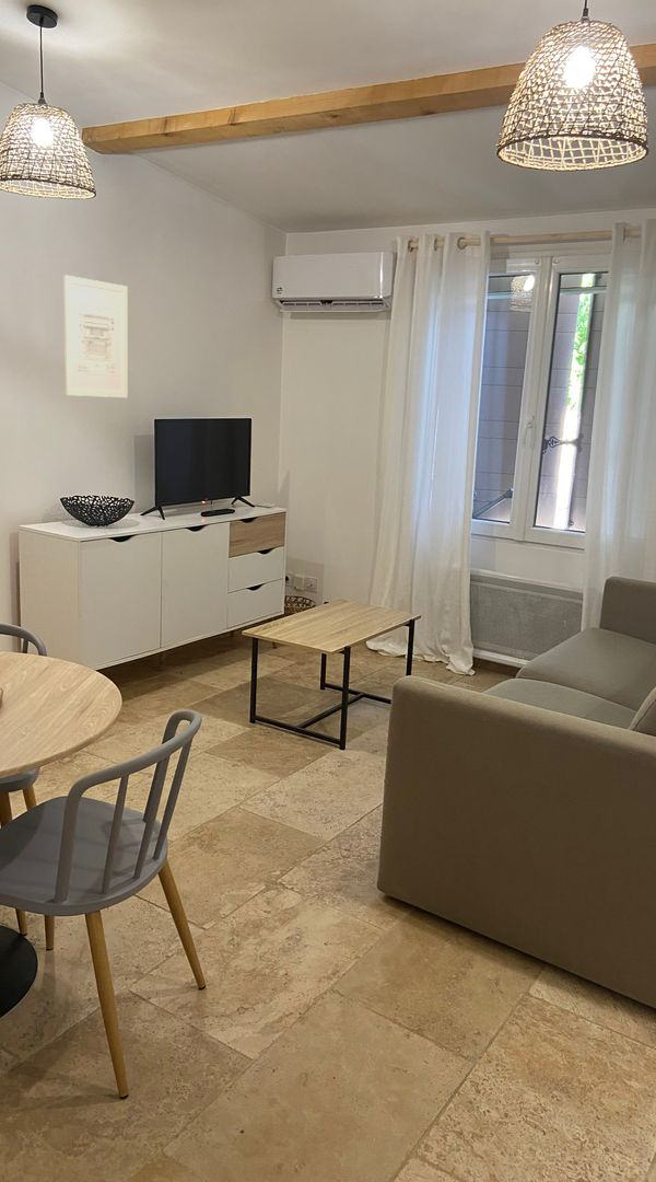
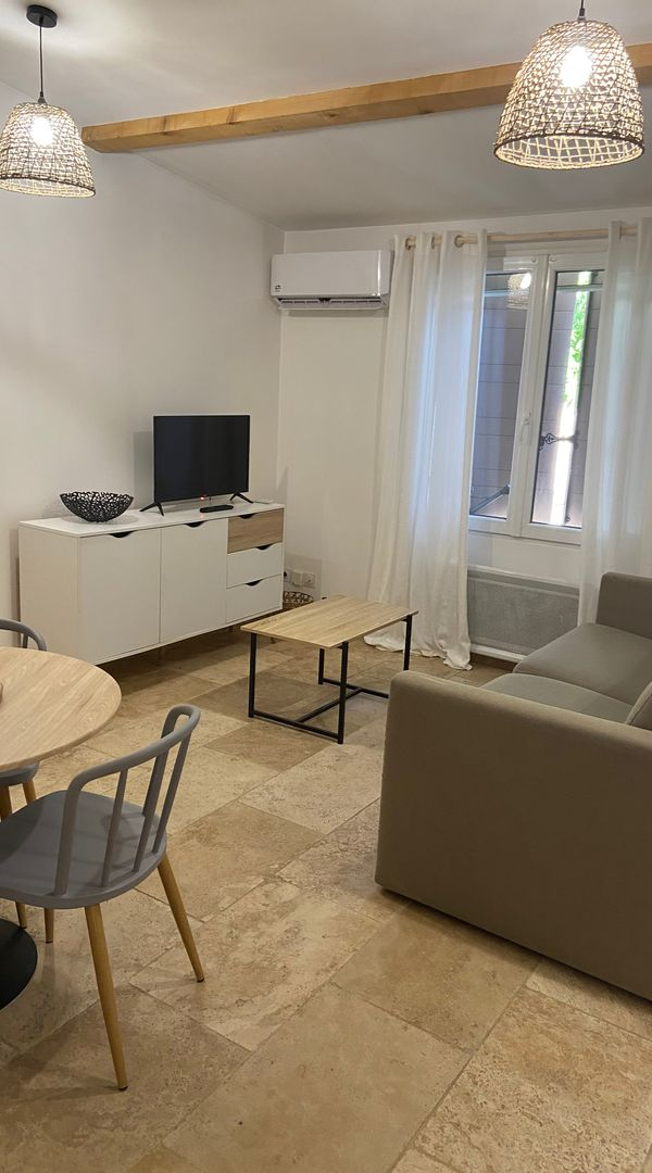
- wall art [63,274,128,398]
